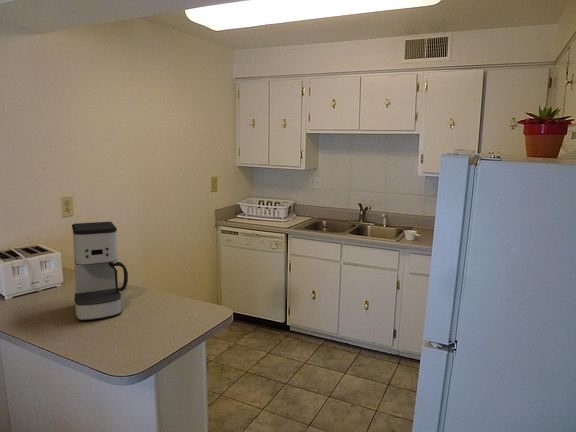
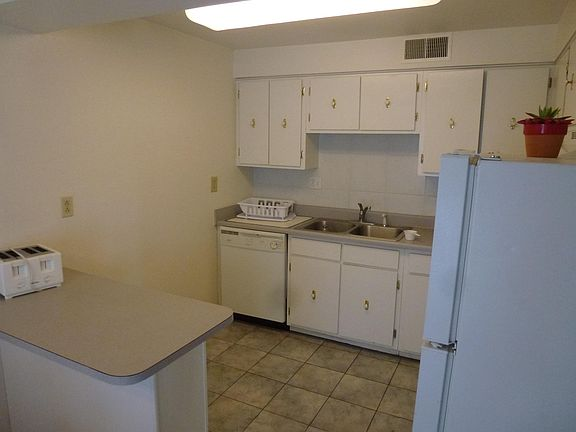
- coffee maker [71,221,129,322]
